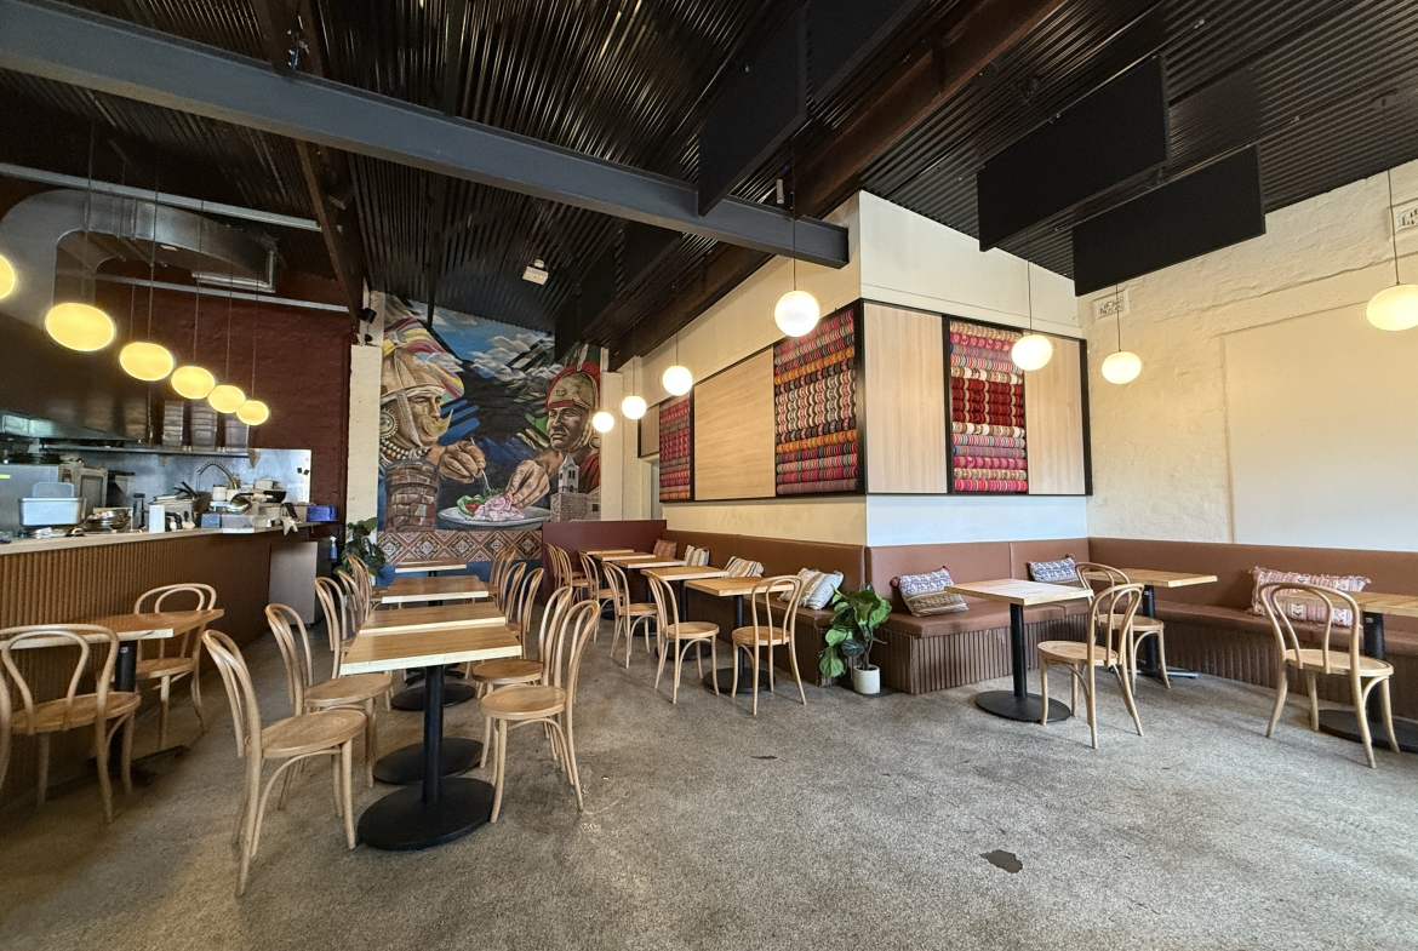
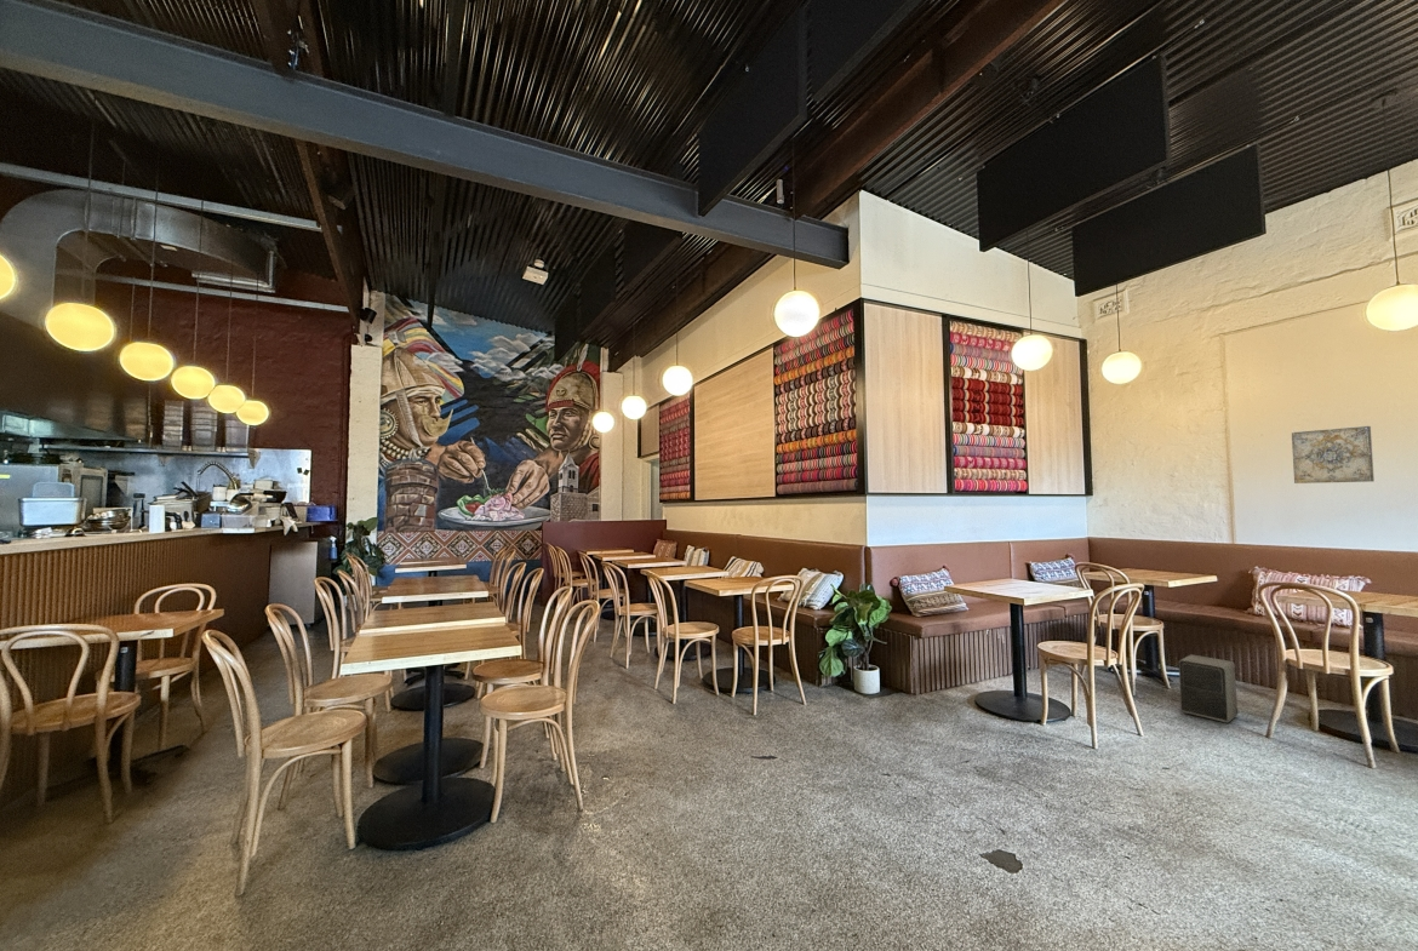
+ wall art [1291,425,1376,485]
+ speaker [1178,653,1239,724]
